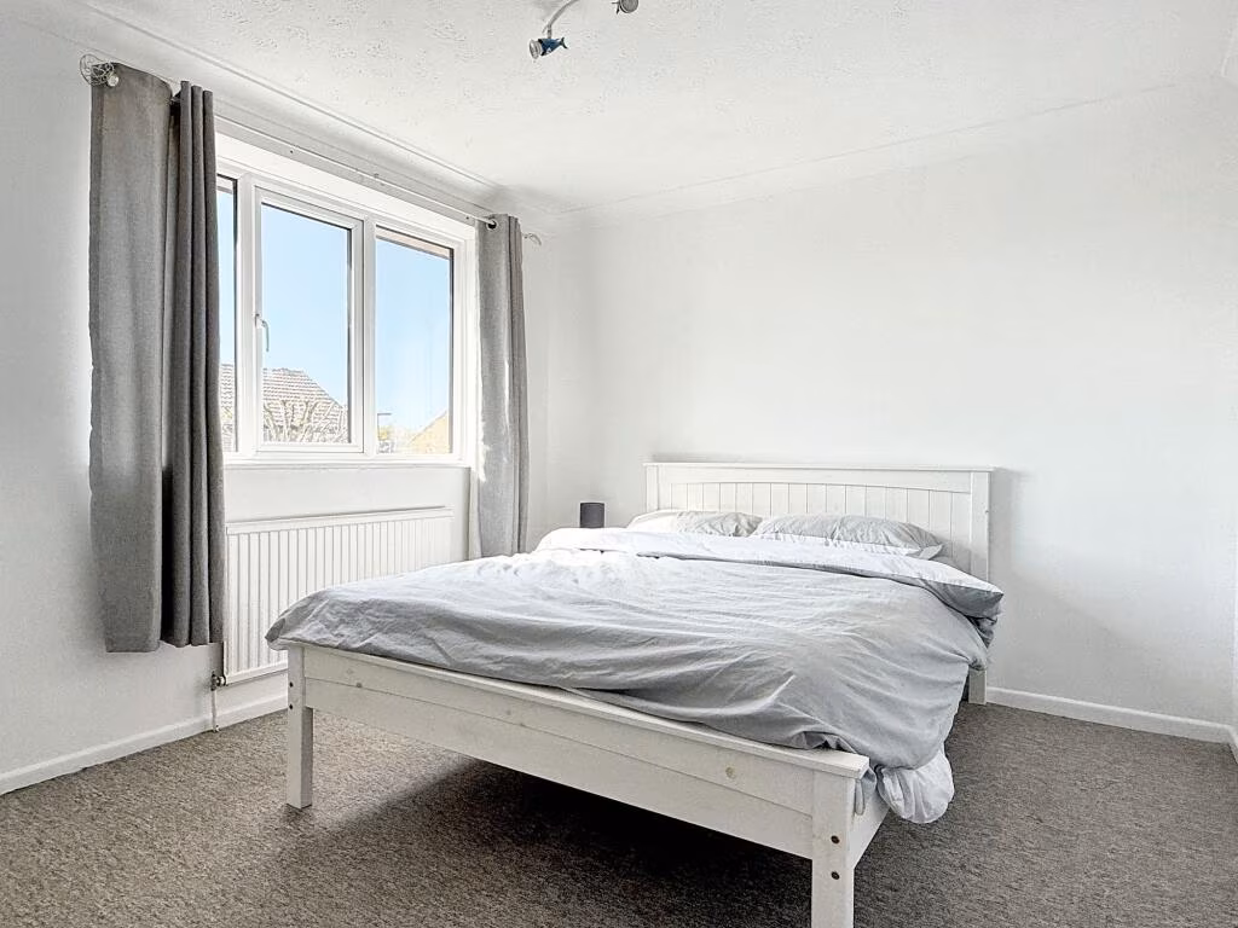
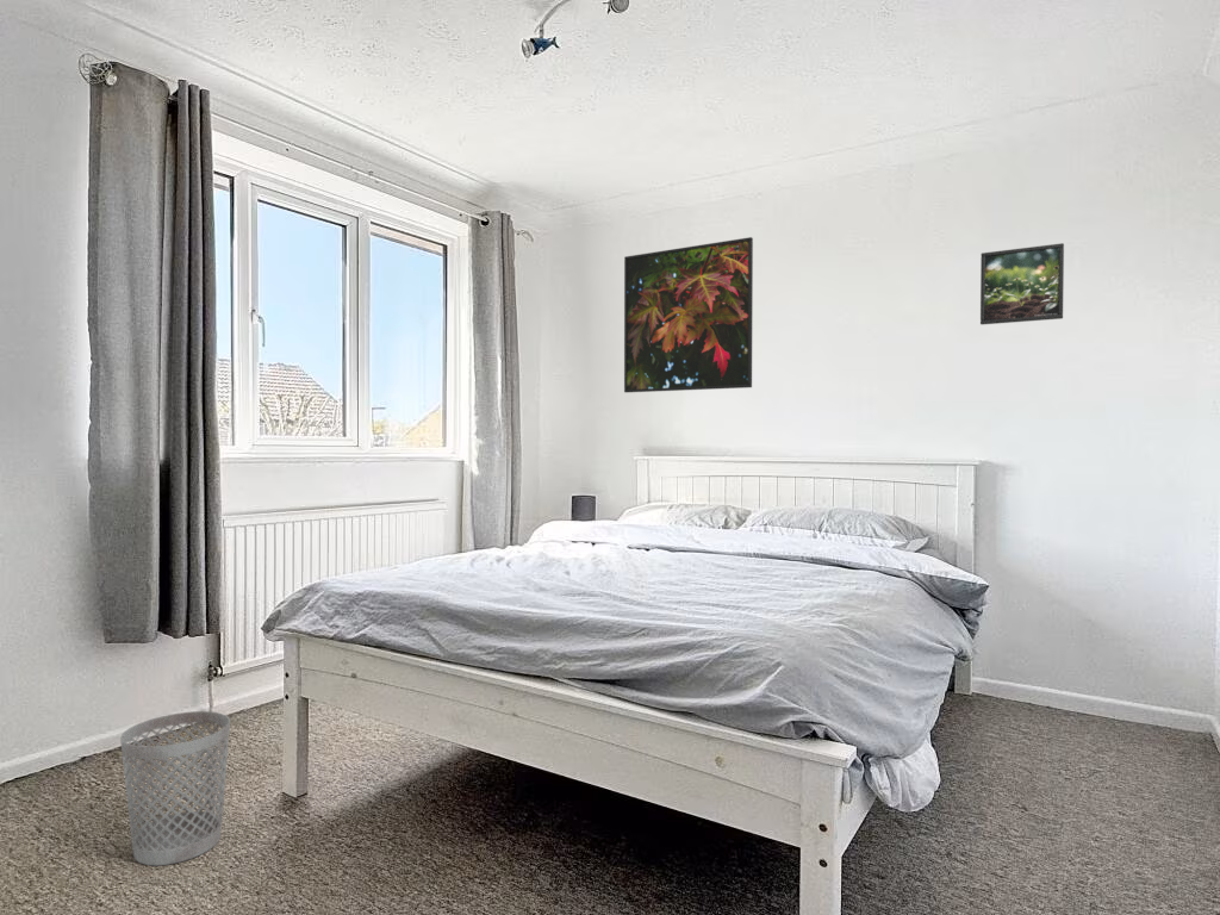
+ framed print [623,236,754,393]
+ wastebasket [119,710,231,866]
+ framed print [979,242,1065,325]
